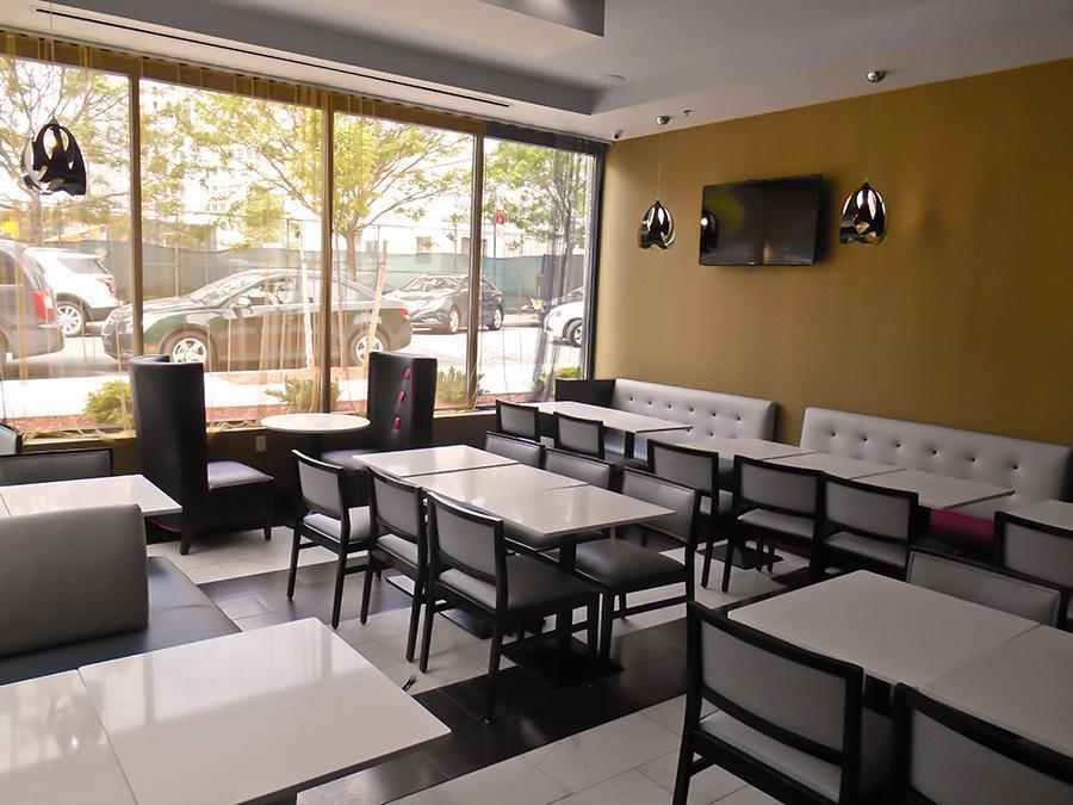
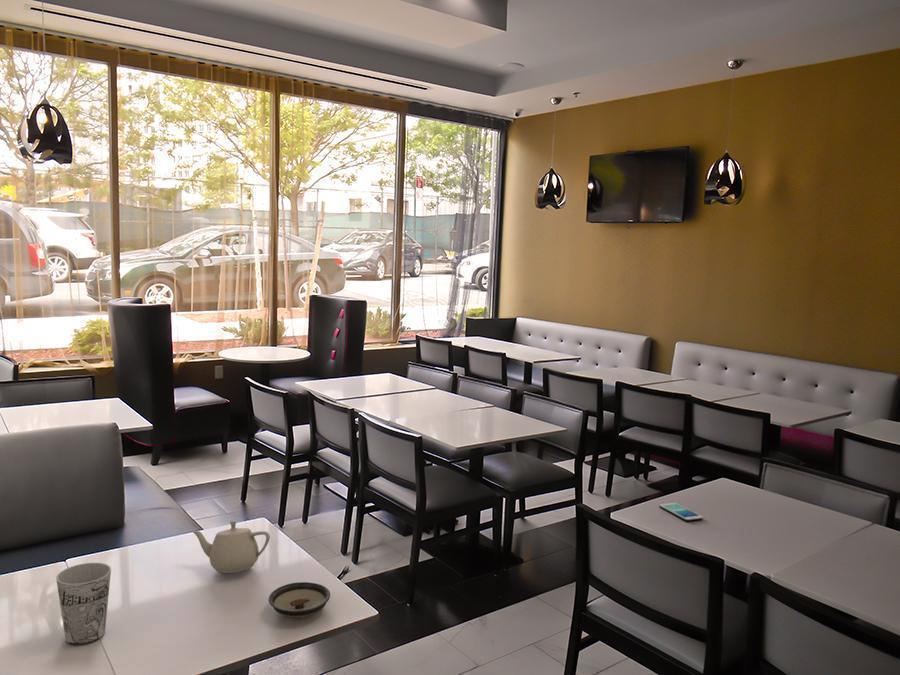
+ teapot [192,519,271,574]
+ cup [55,562,112,646]
+ saucer [268,581,331,619]
+ smartphone [658,502,704,522]
